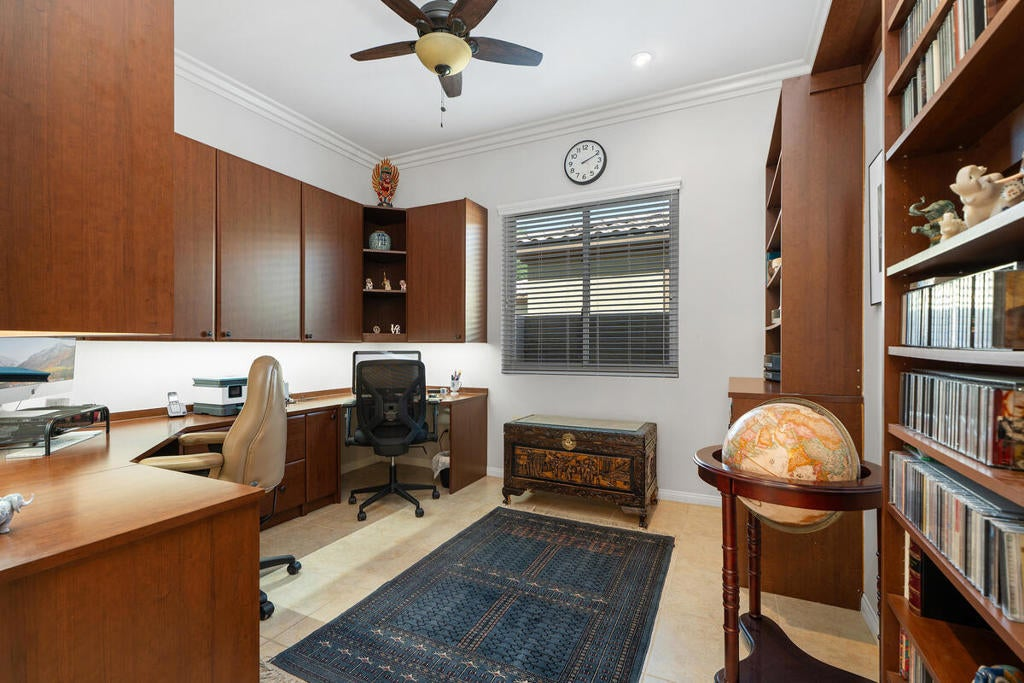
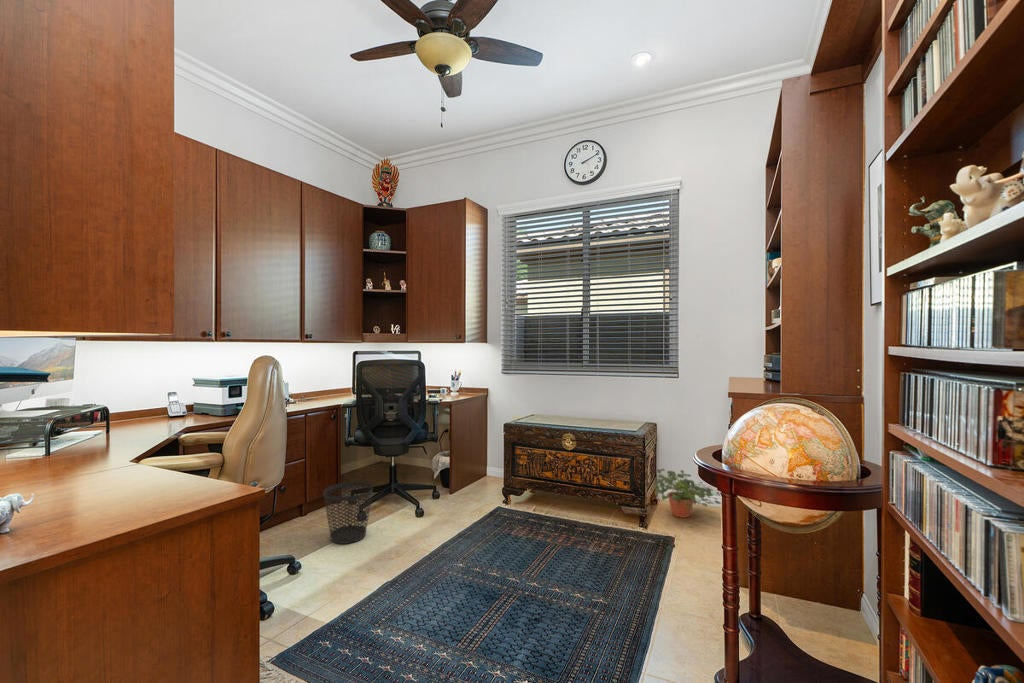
+ potted plant [652,468,722,519]
+ wastebasket [322,481,374,545]
